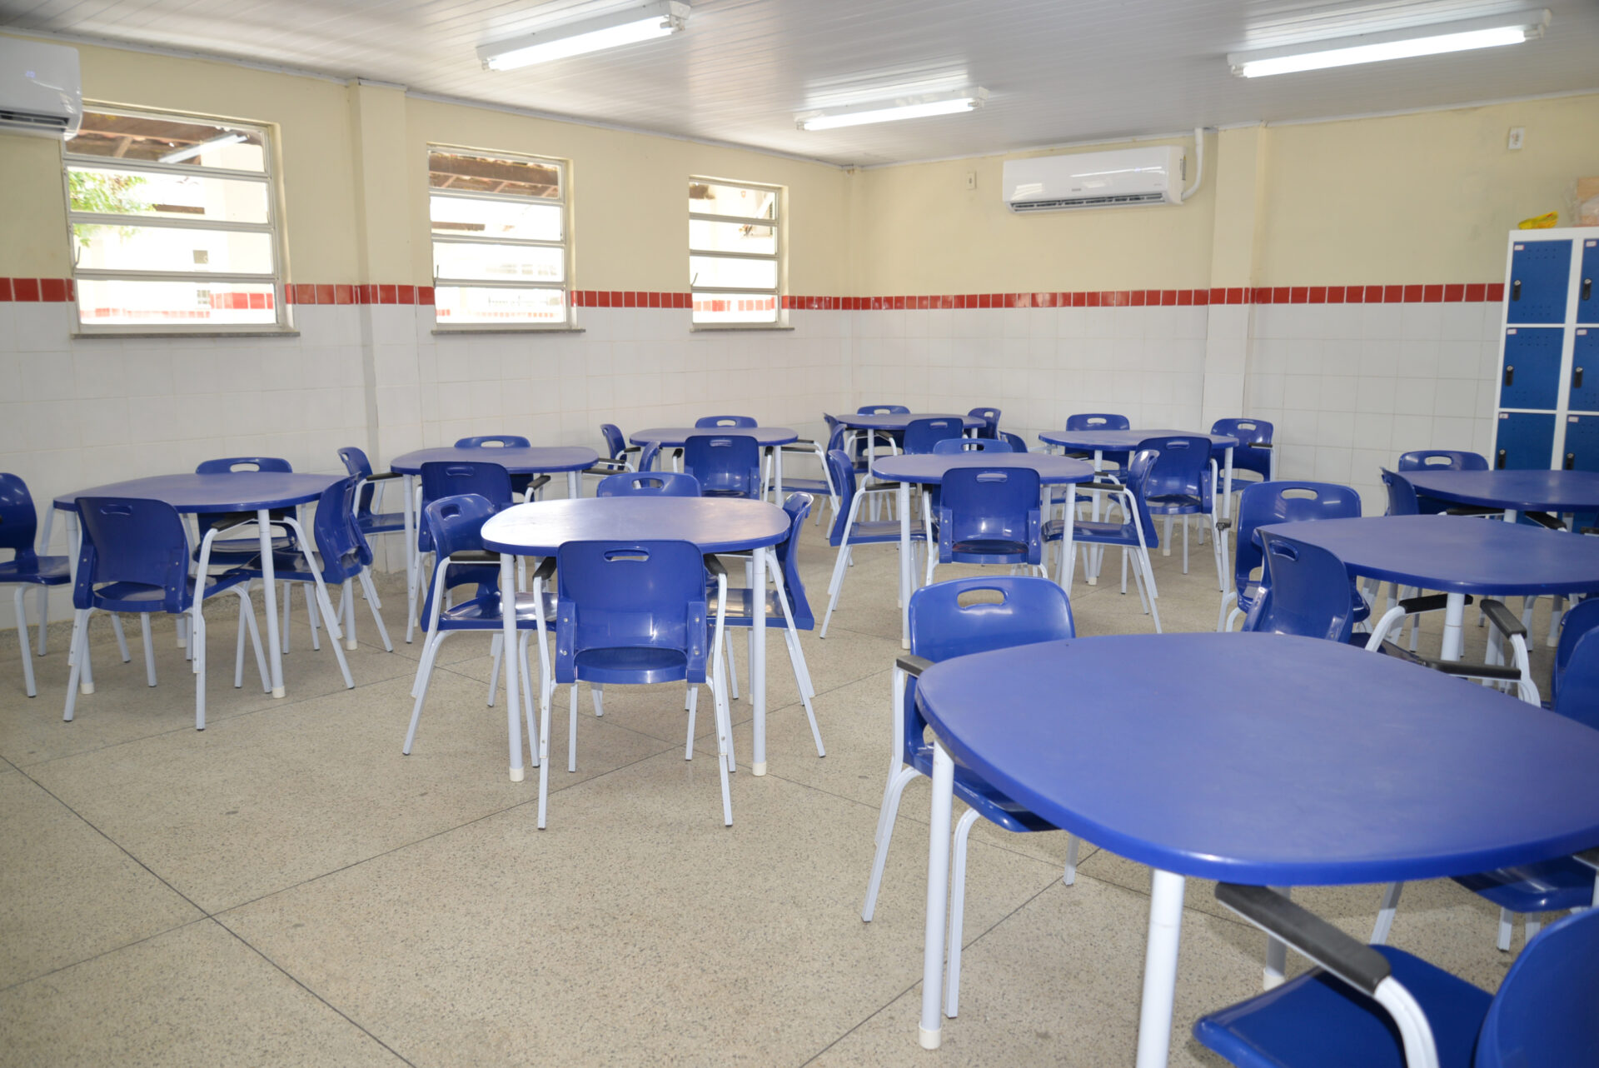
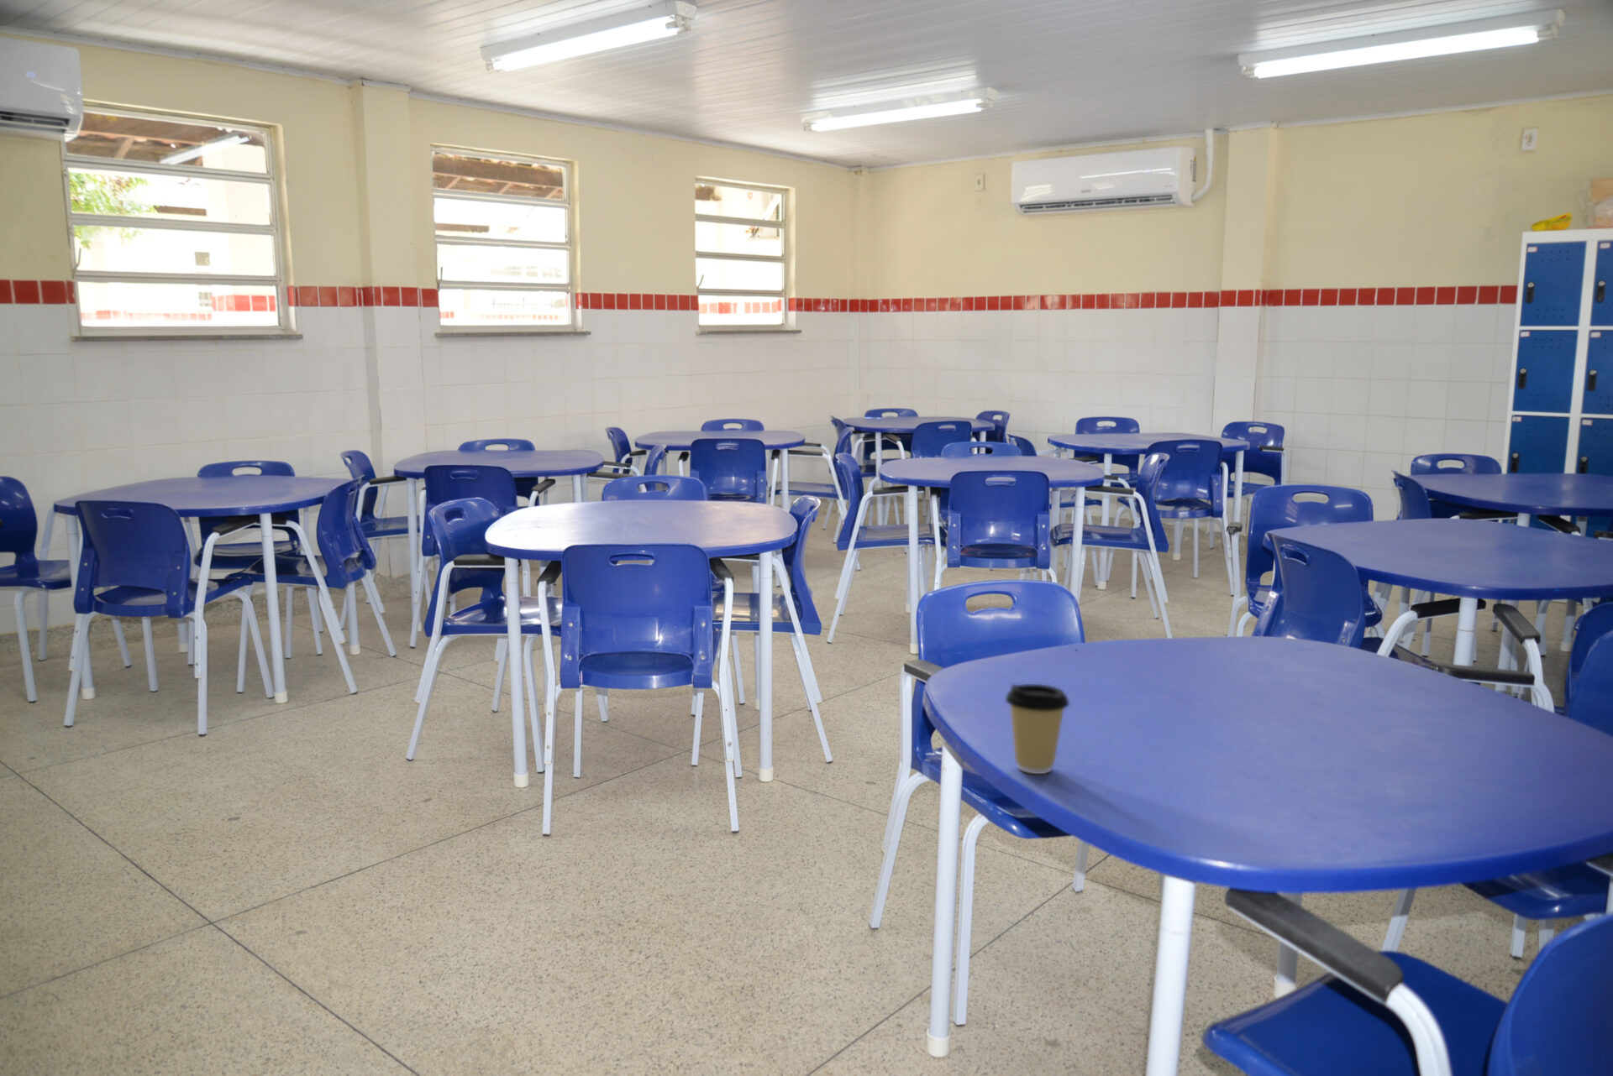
+ coffee cup [1005,683,1070,775]
